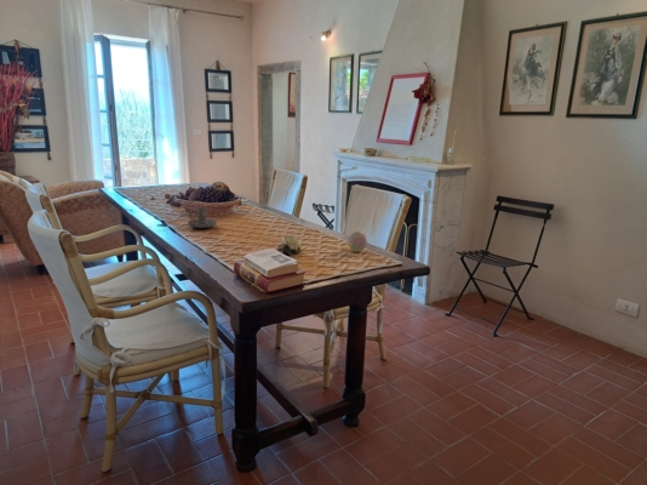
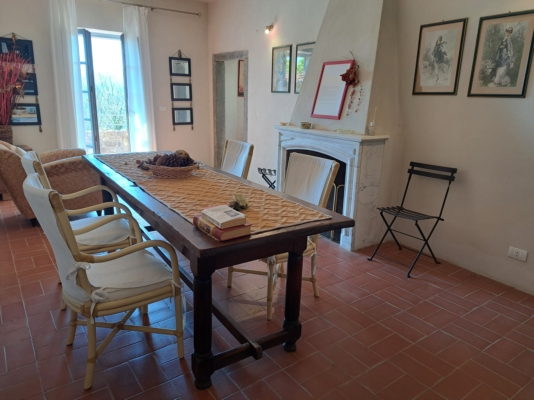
- candle holder [187,207,218,229]
- apple [347,230,368,253]
